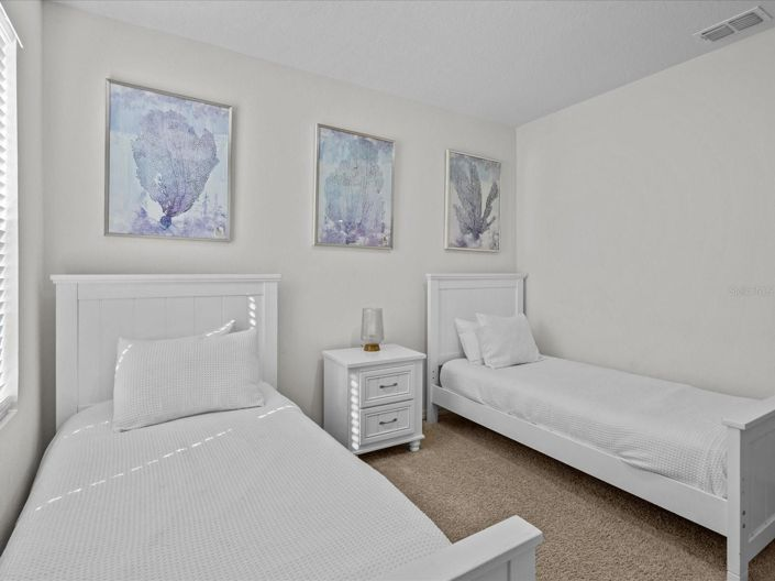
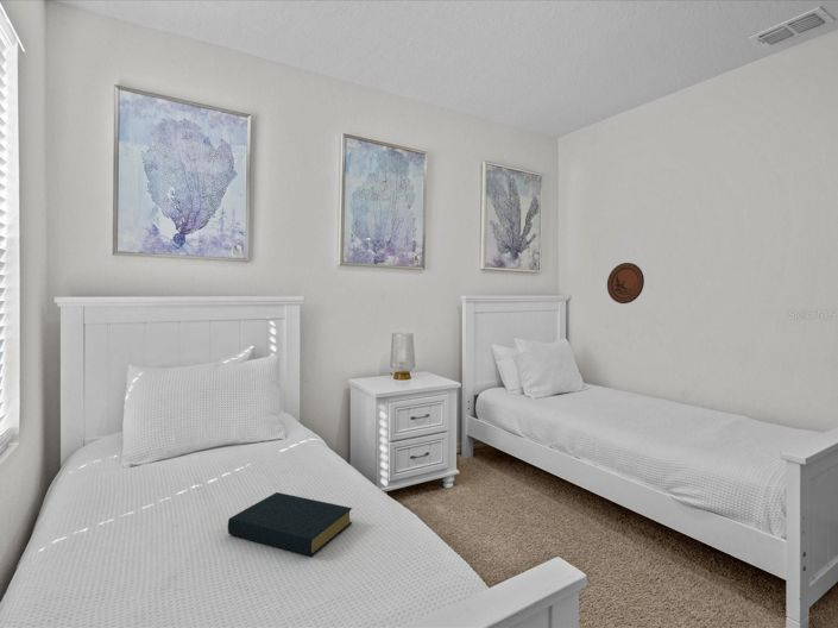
+ hardback book [227,491,353,557]
+ decorative plate [606,262,645,304]
